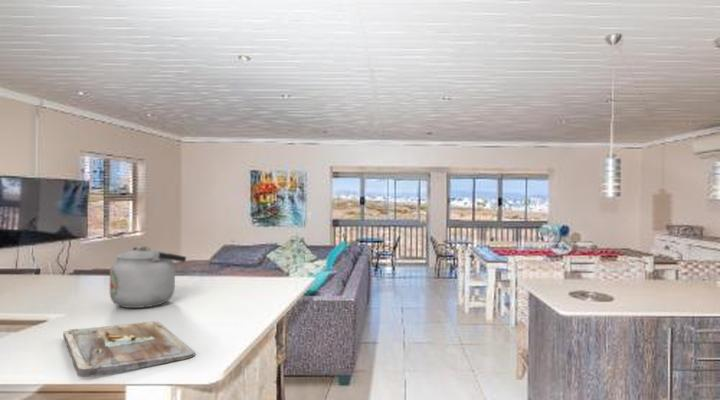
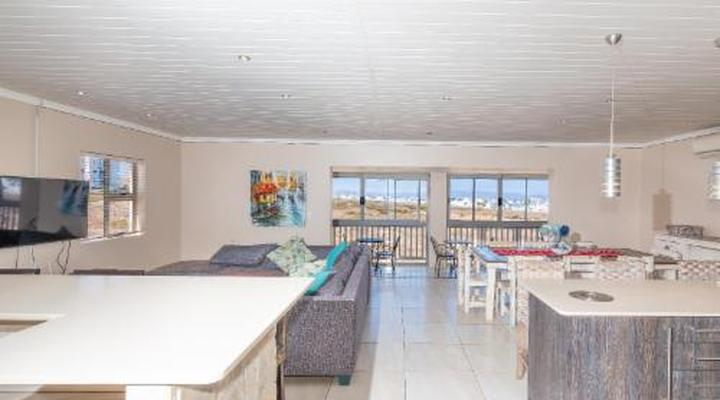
- cutting board [62,321,196,378]
- kettle [109,245,187,309]
